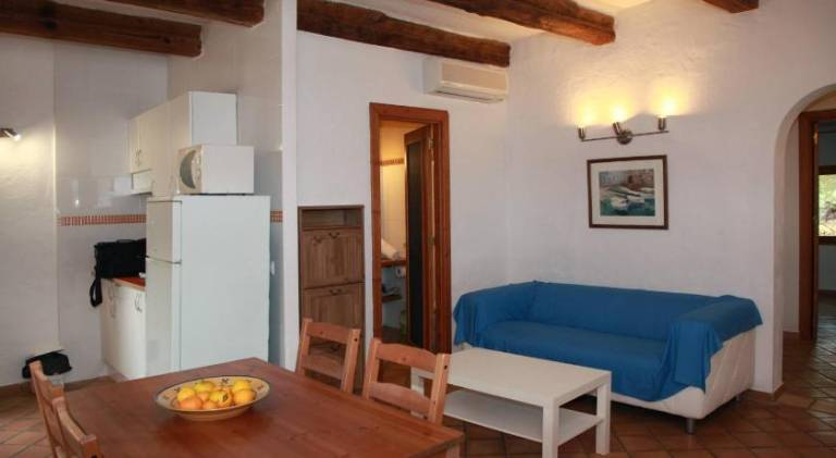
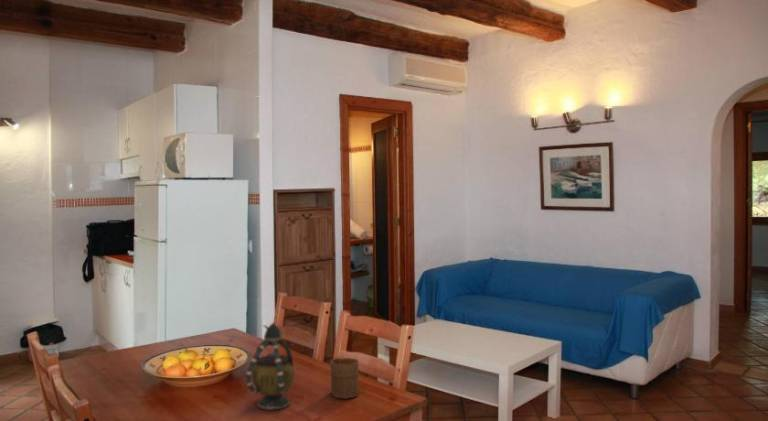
+ teapot [245,322,296,410]
+ cup [329,357,360,399]
